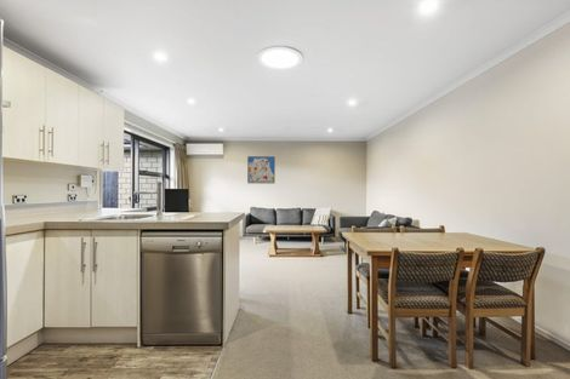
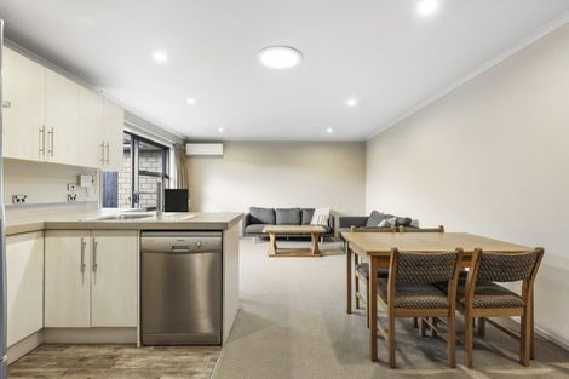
- wall art [246,155,277,184]
